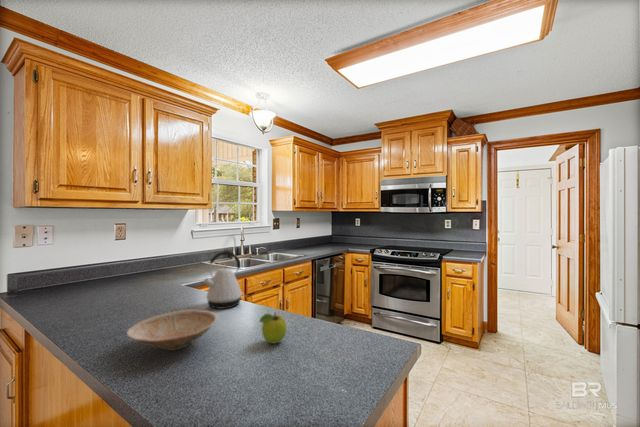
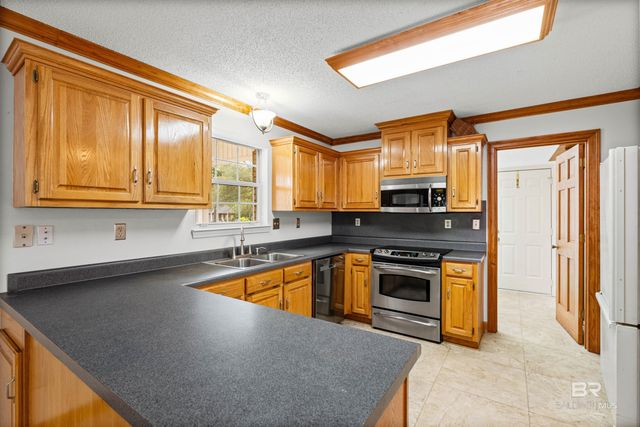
- fruit [258,312,288,345]
- kettle [202,250,244,310]
- bowl [126,309,219,352]
